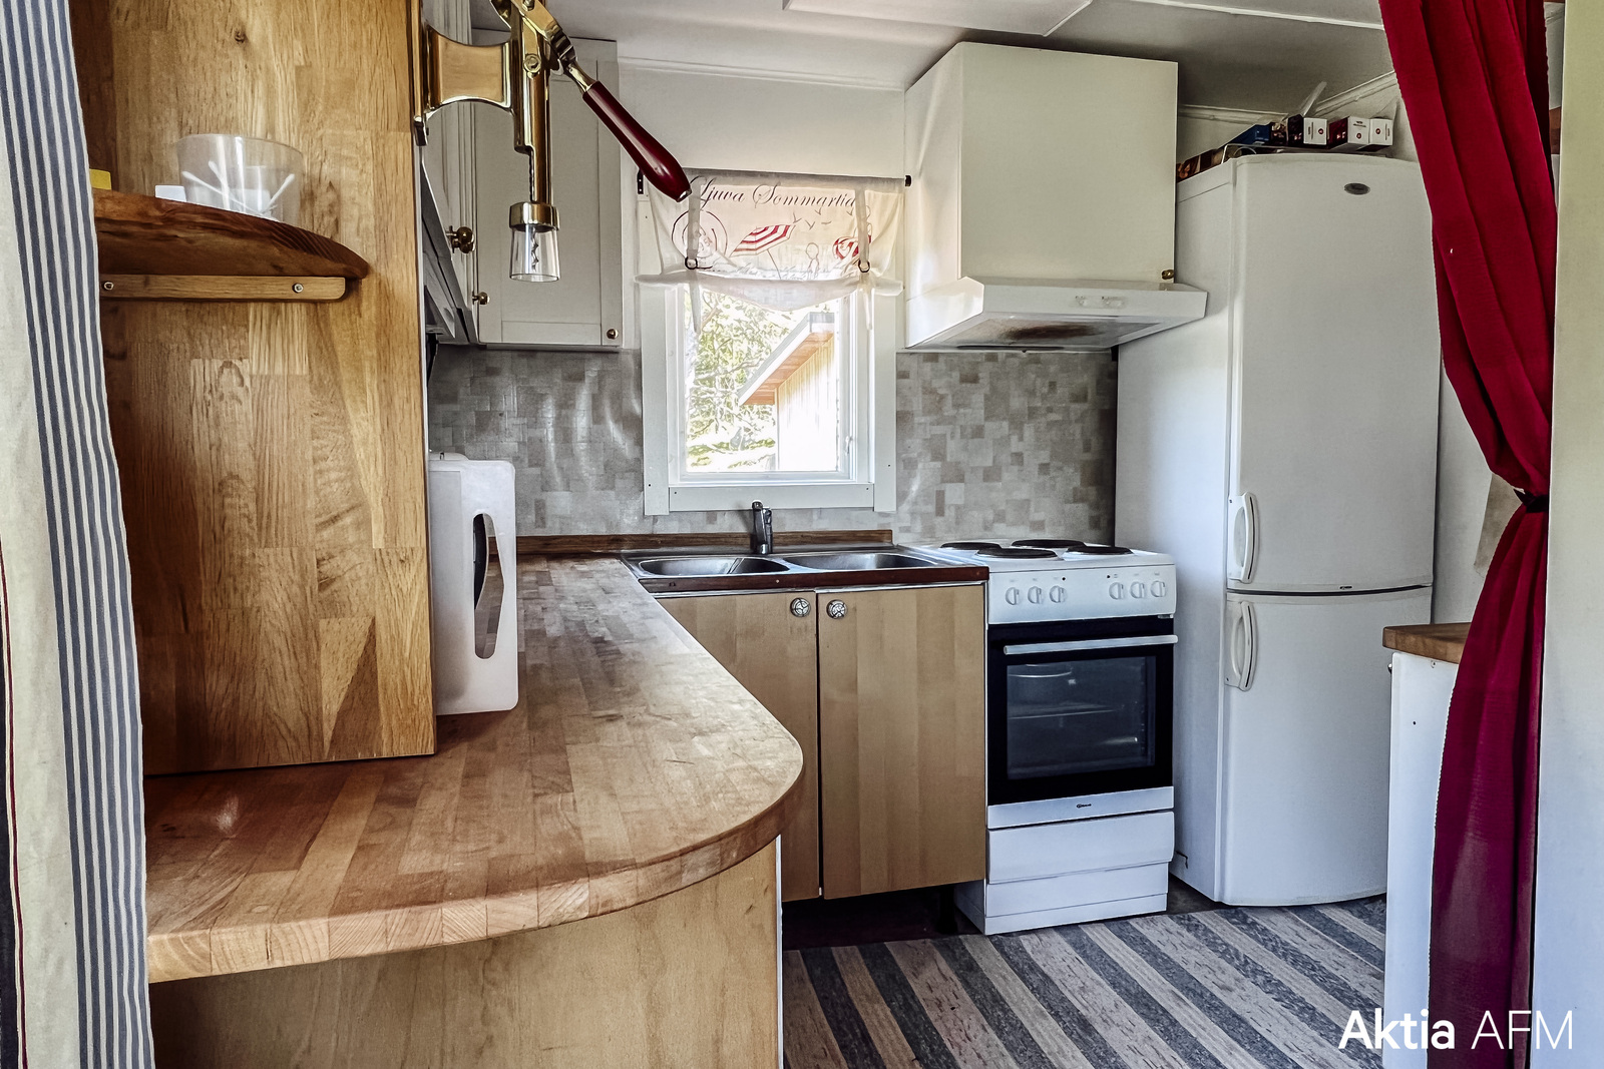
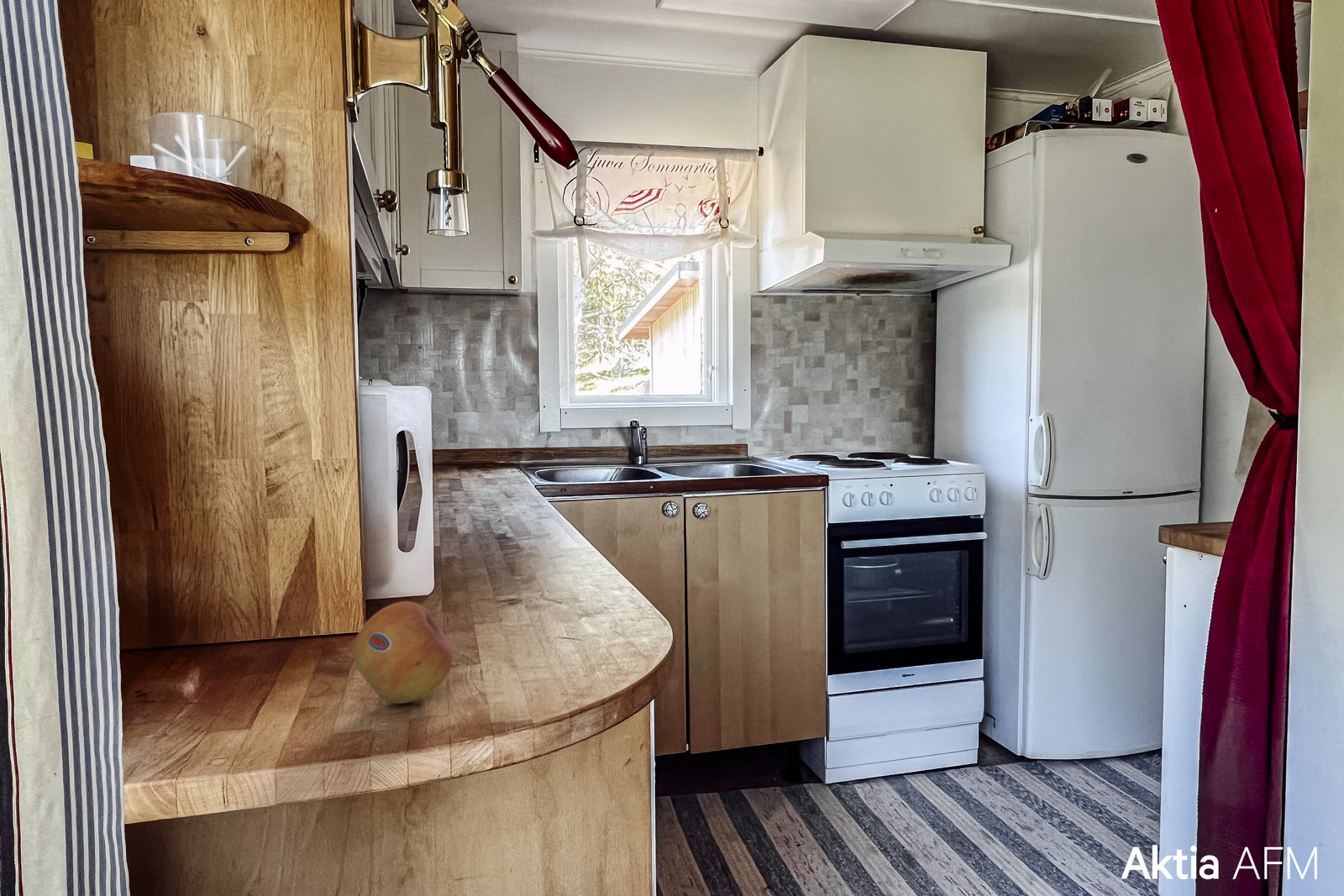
+ fruit [352,600,454,705]
